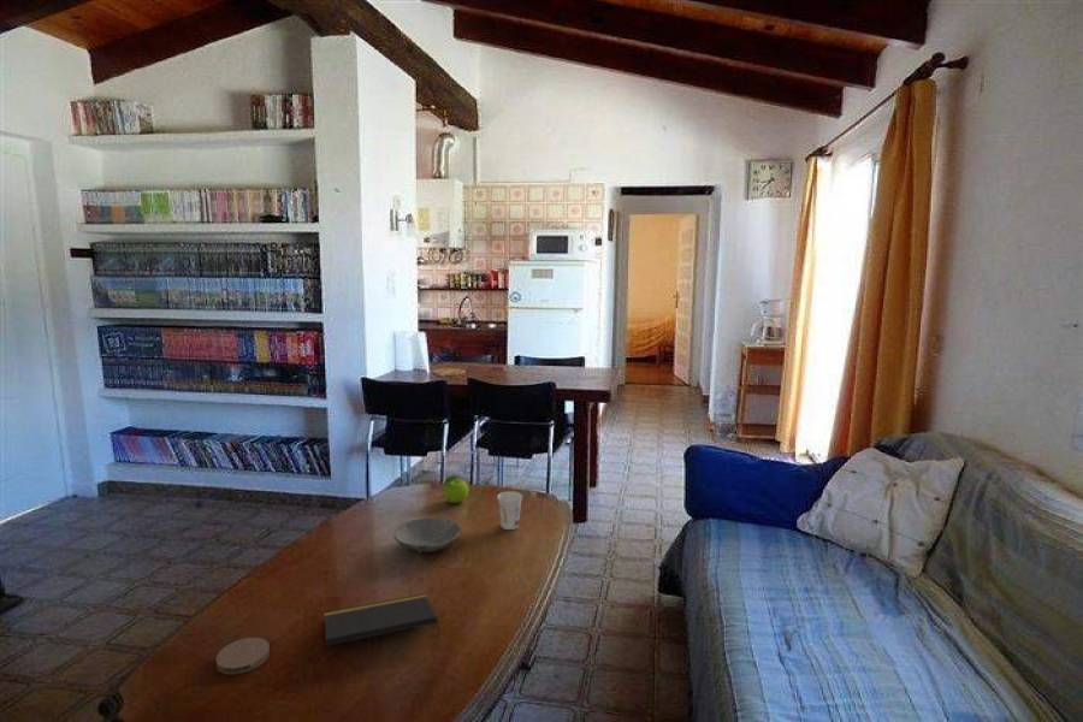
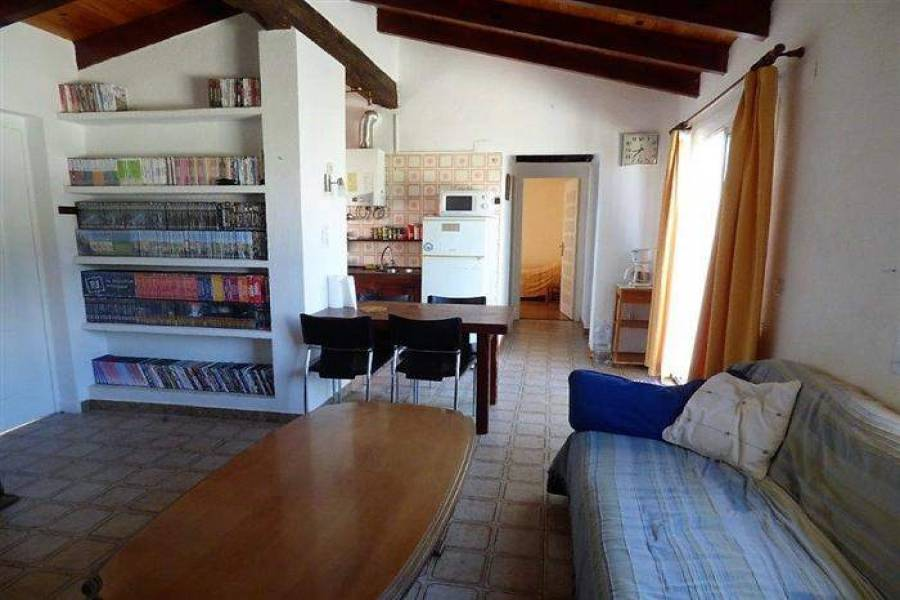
- coaster [214,637,271,675]
- cup [496,490,523,531]
- fruit [442,474,469,504]
- bowl [393,516,461,555]
- notepad [324,592,442,647]
